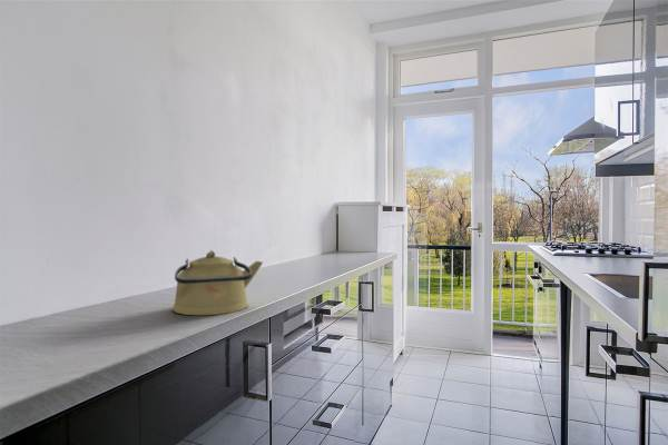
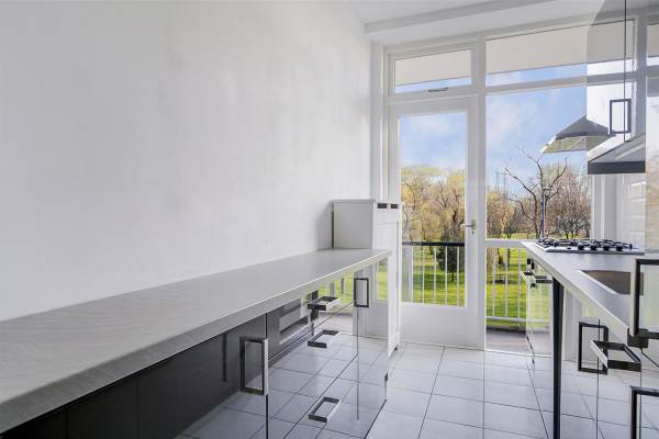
- kettle [171,249,264,316]
